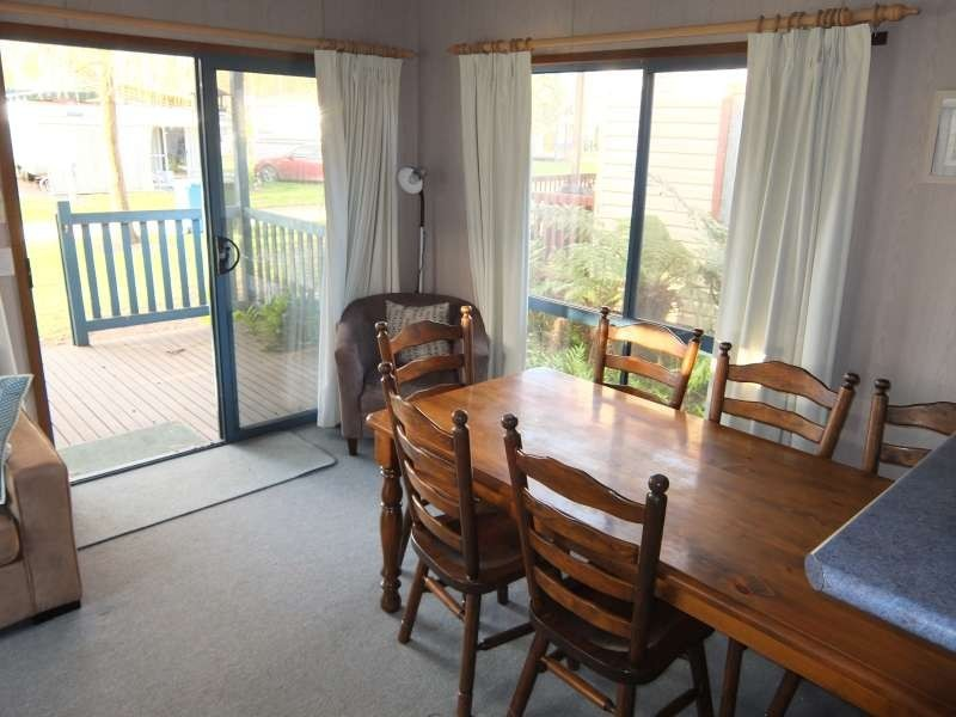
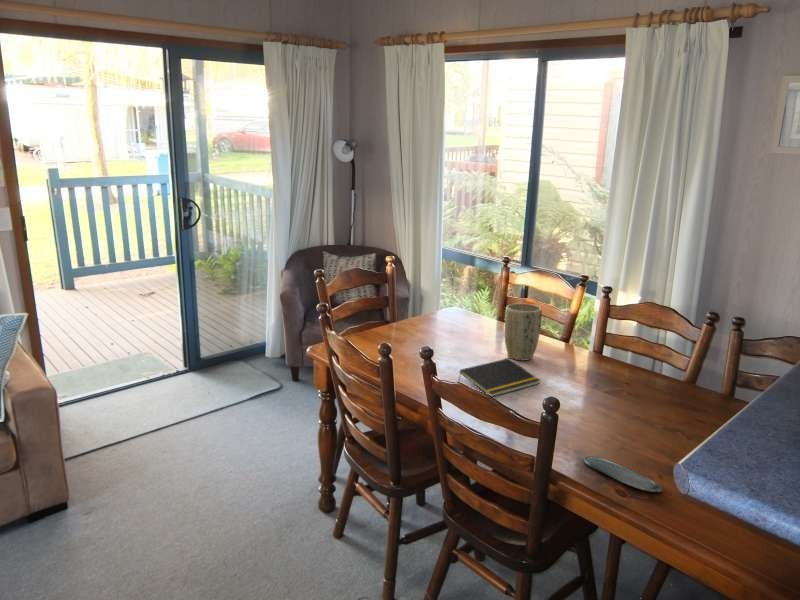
+ oval tray [582,456,664,493]
+ plant pot [504,302,543,361]
+ notepad [457,357,541,398]
